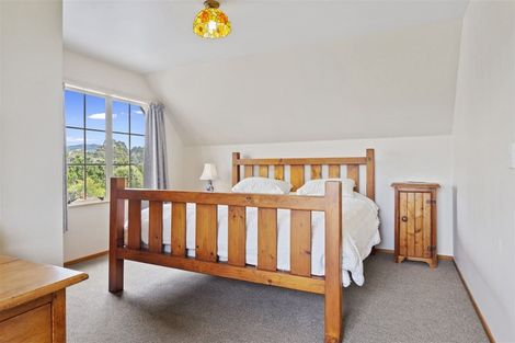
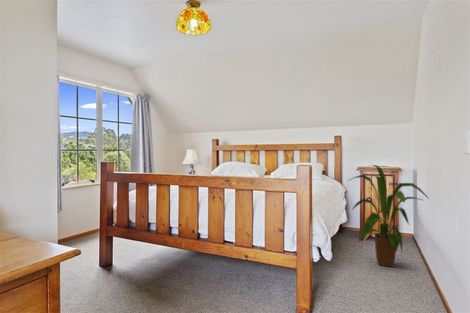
+ house plant [347,163,430,268]
